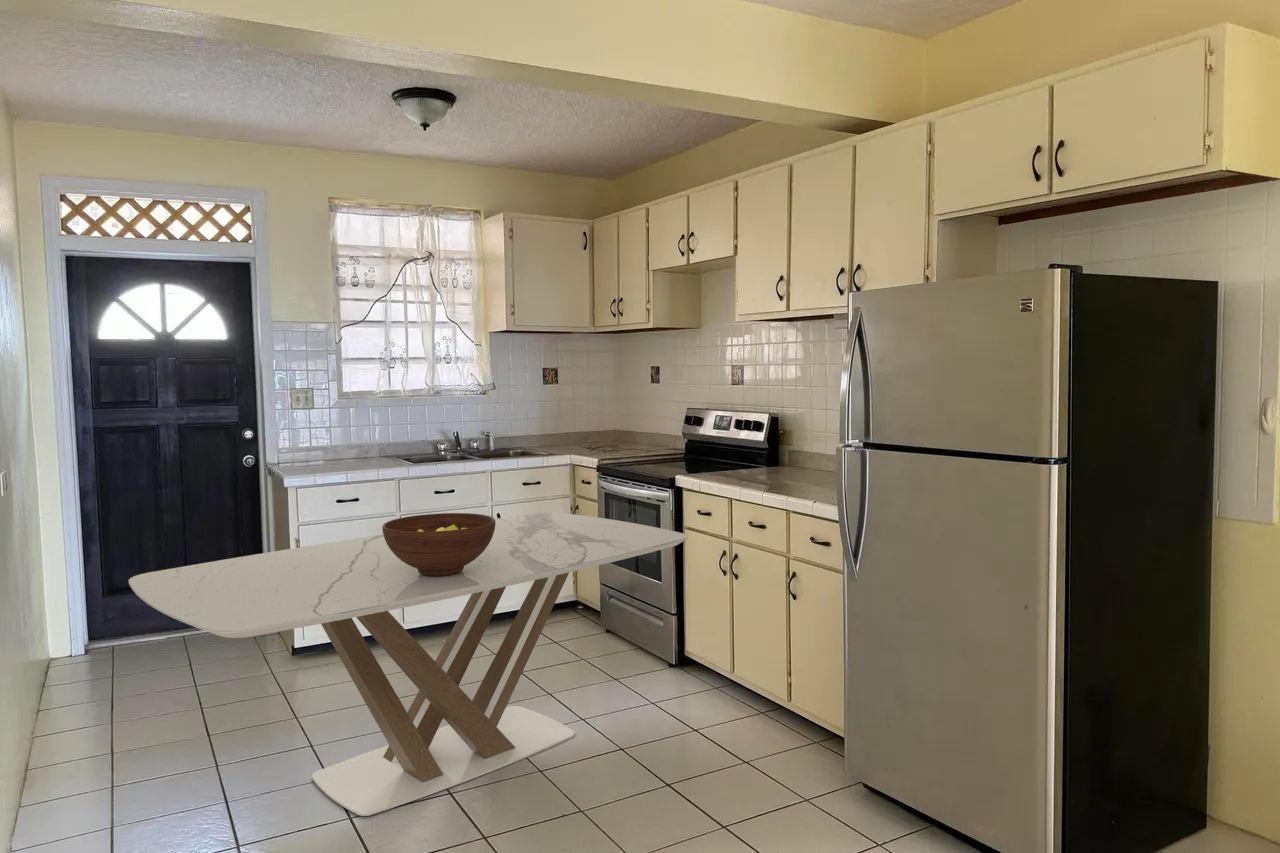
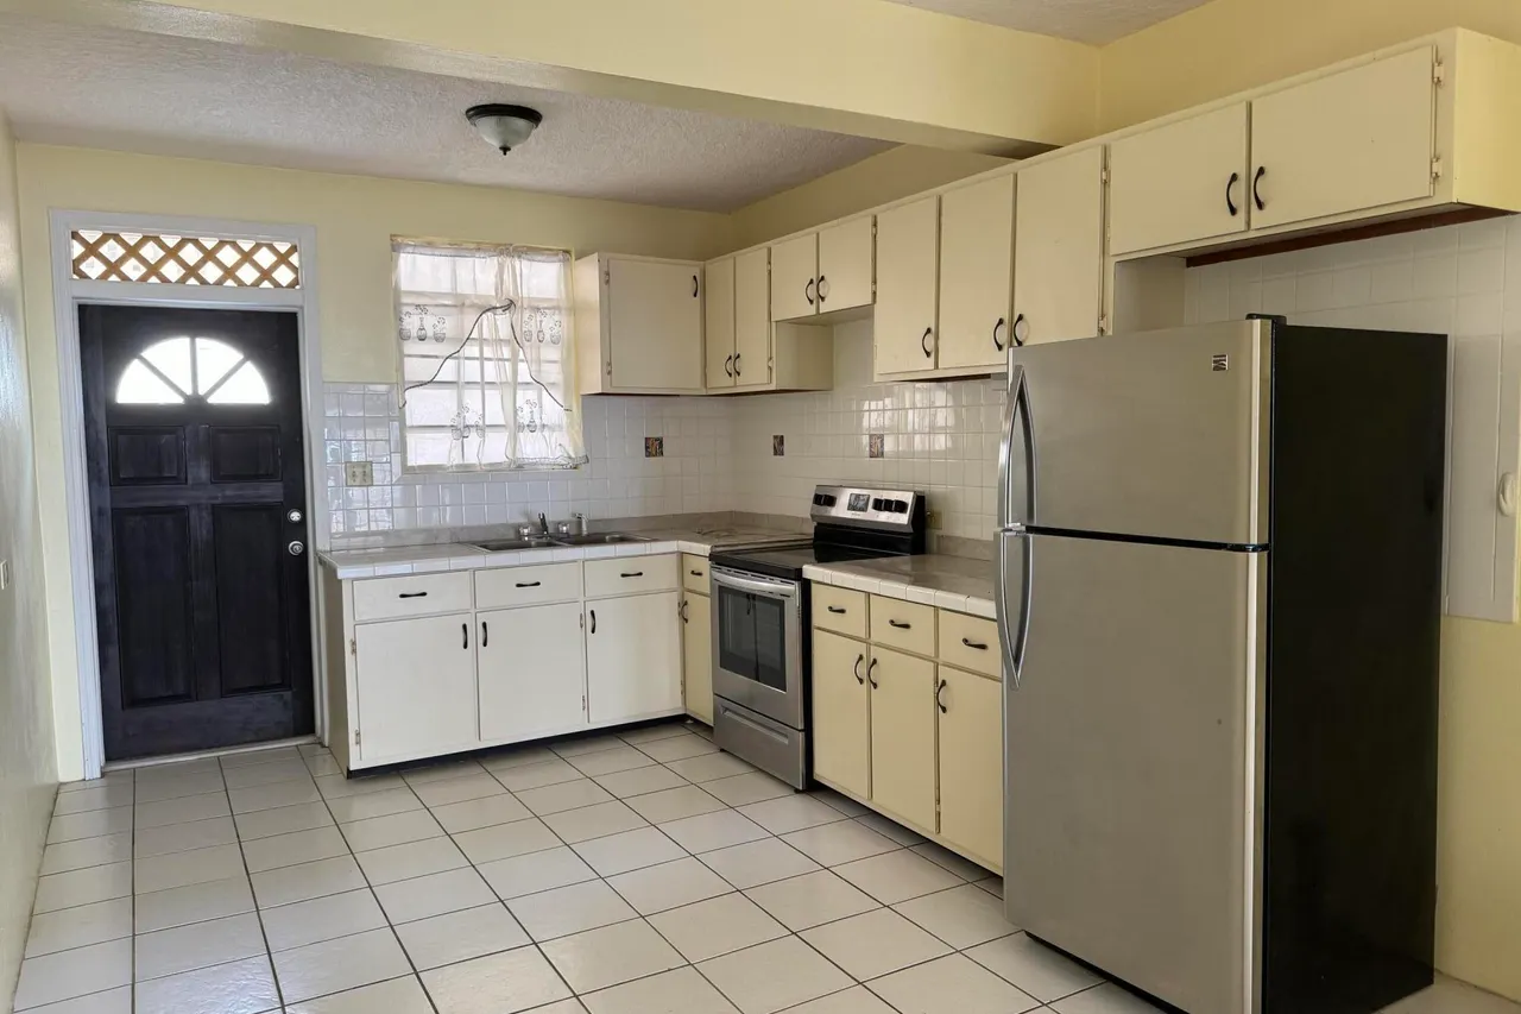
- dining table [128,512,689,817]
- fruit bowl [381,512,496,576]
